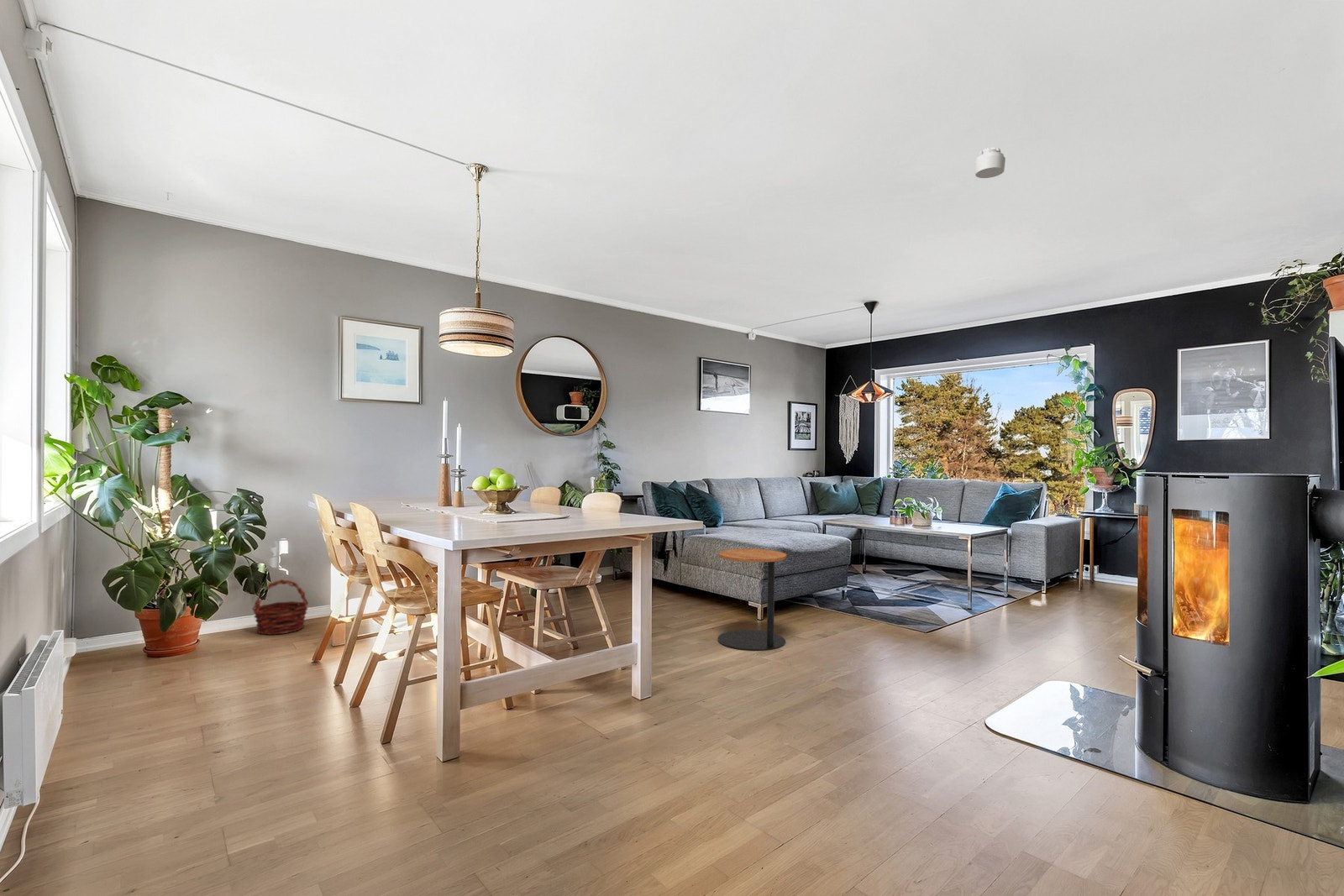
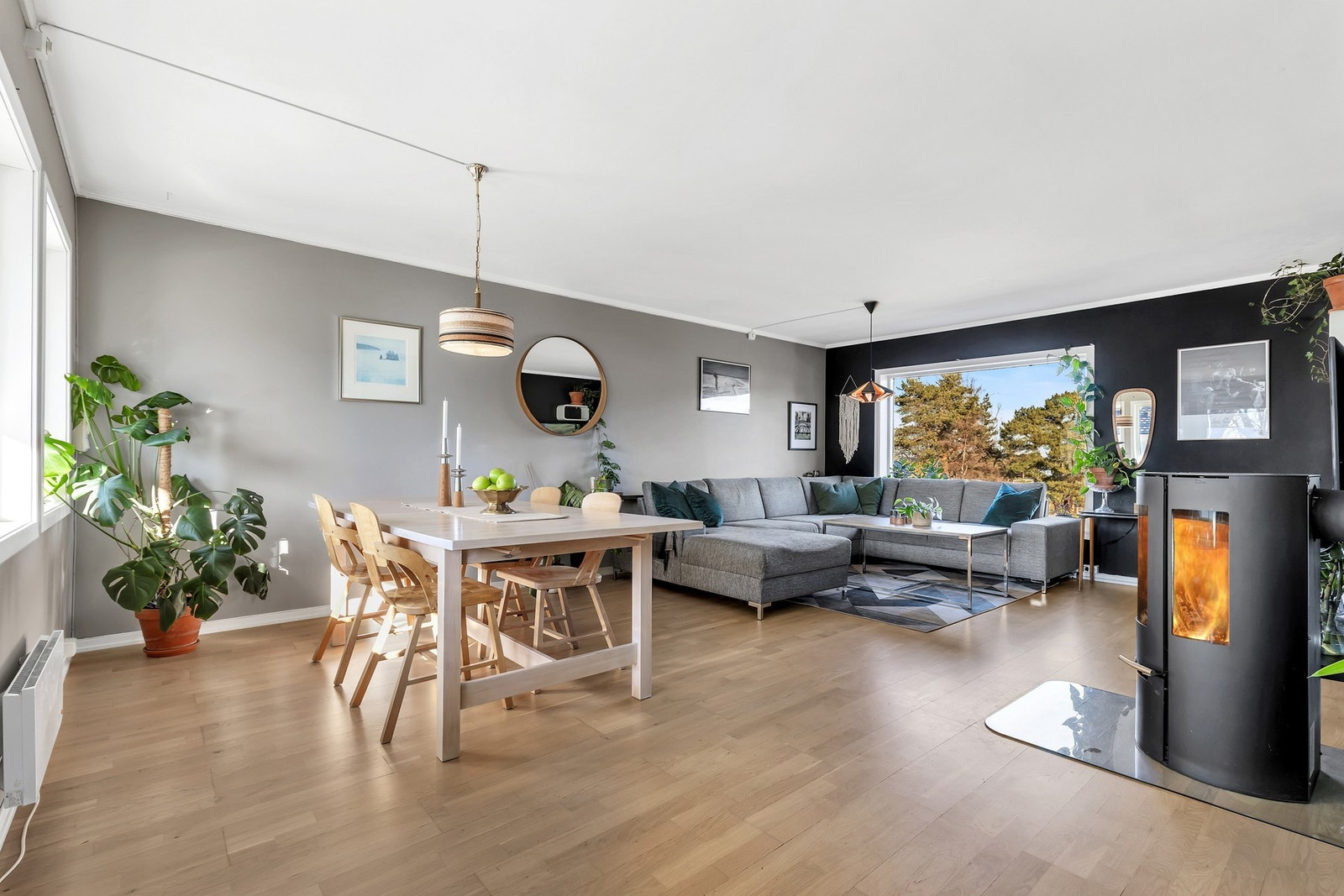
- smoke detector [974,147,1006,179]
- side table [717,548,787,652]
- basket [251,579,309,636]
